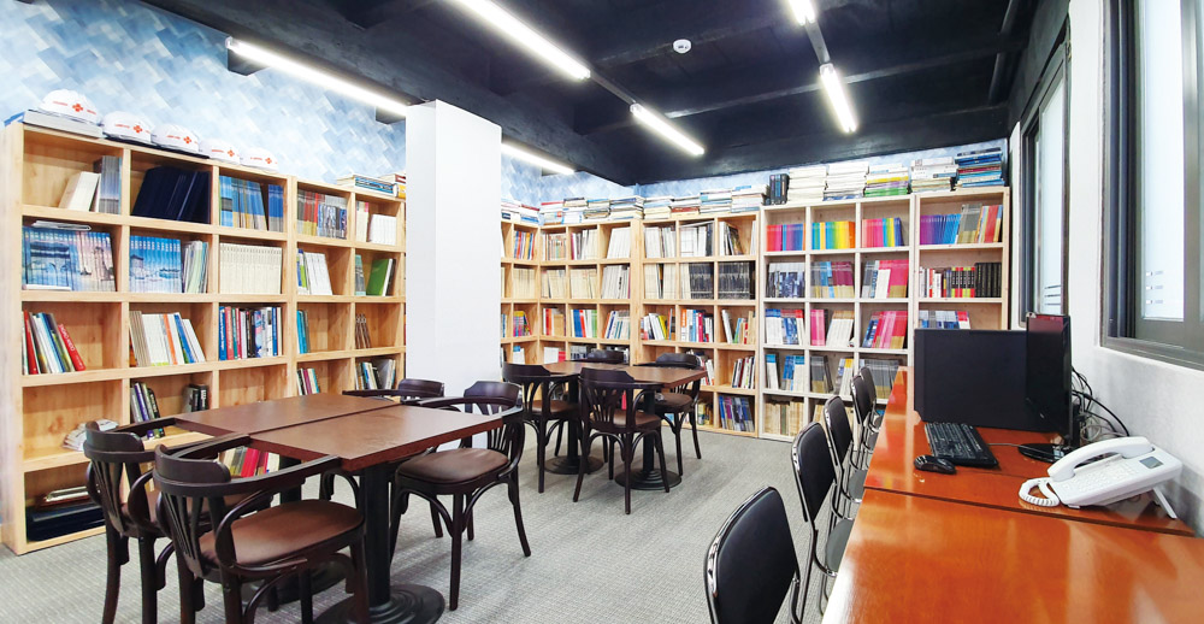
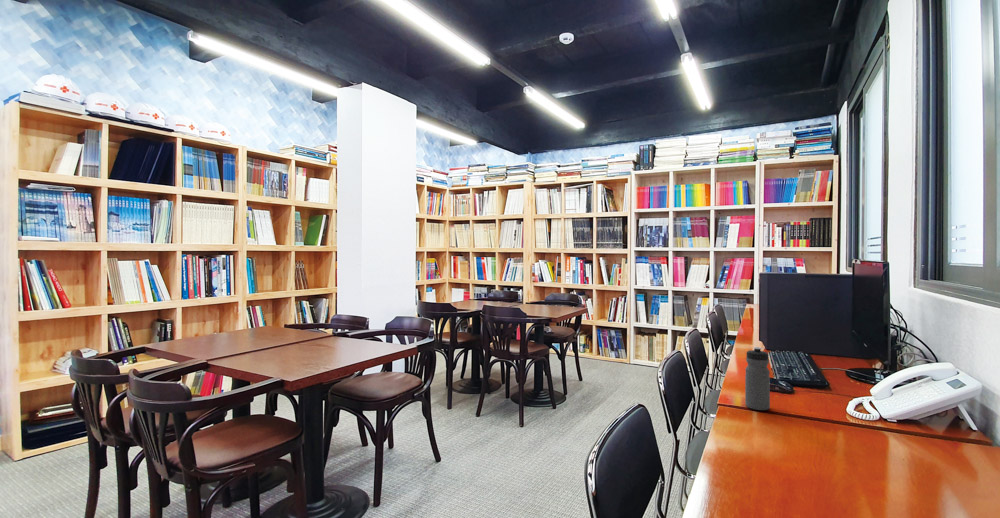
+ water bottle [744,346,771,411]
